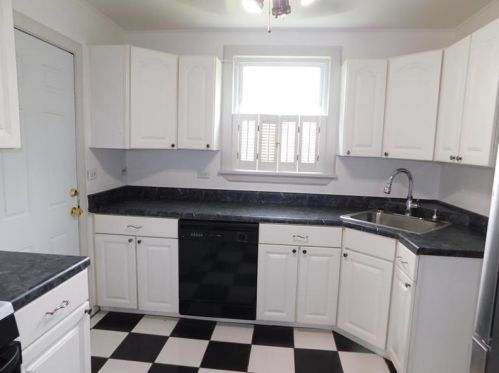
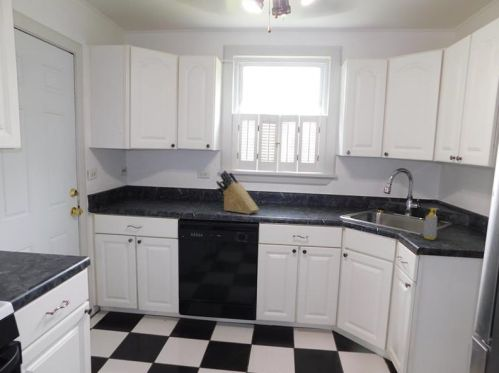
+ soap bottle [422,207,440,241]
+ knife block [215,170,260,215]
